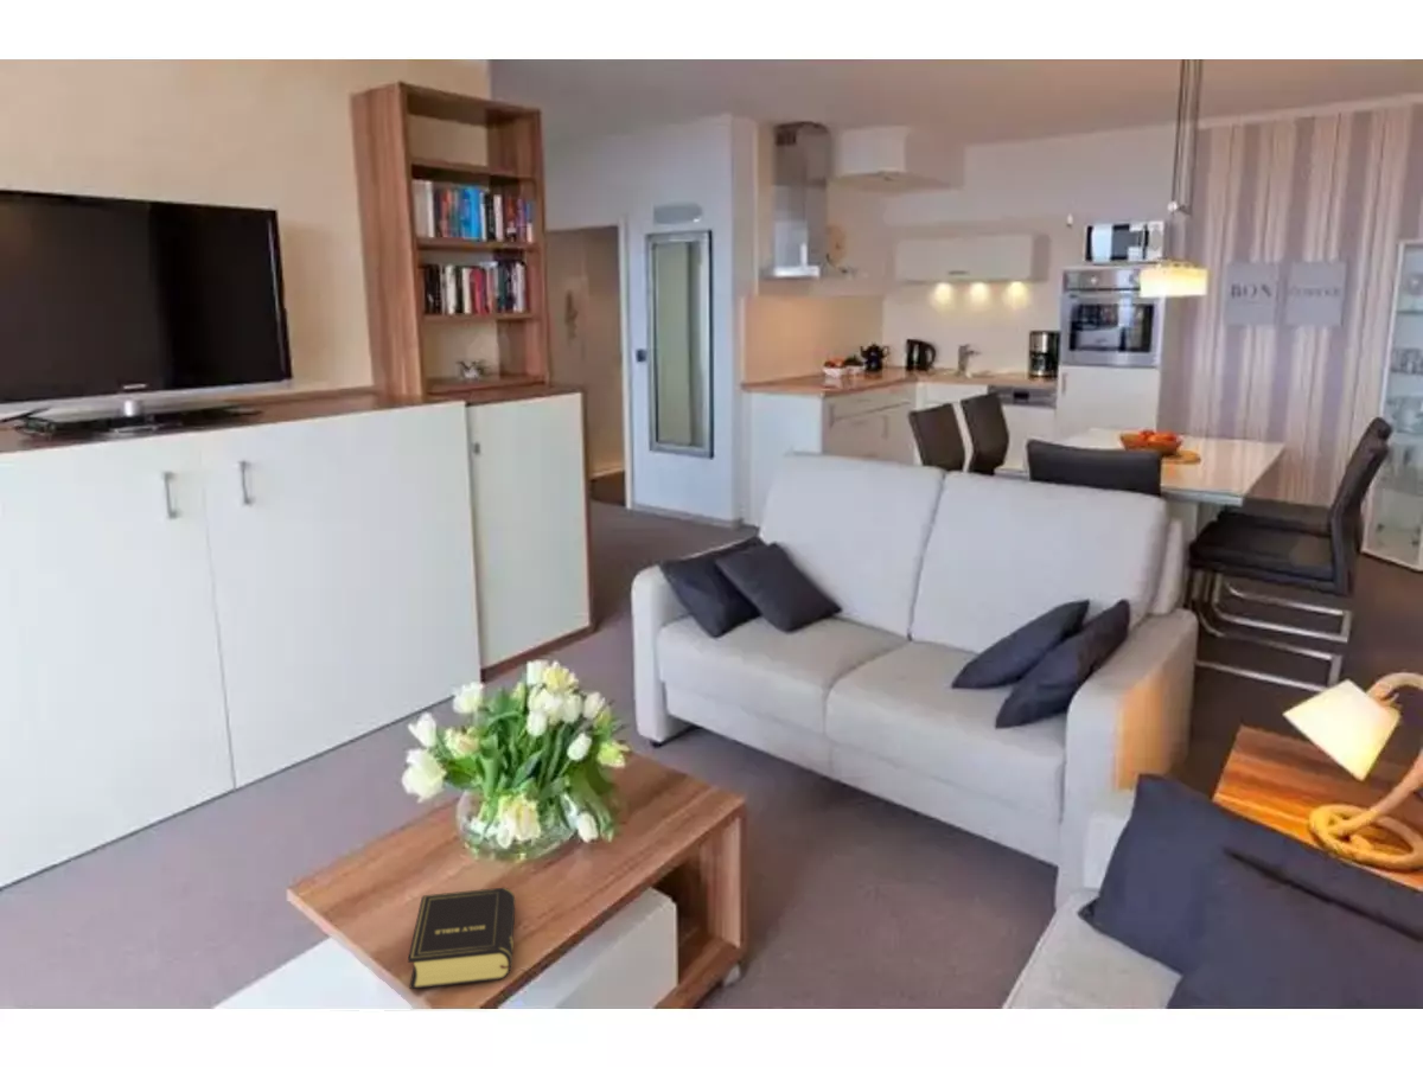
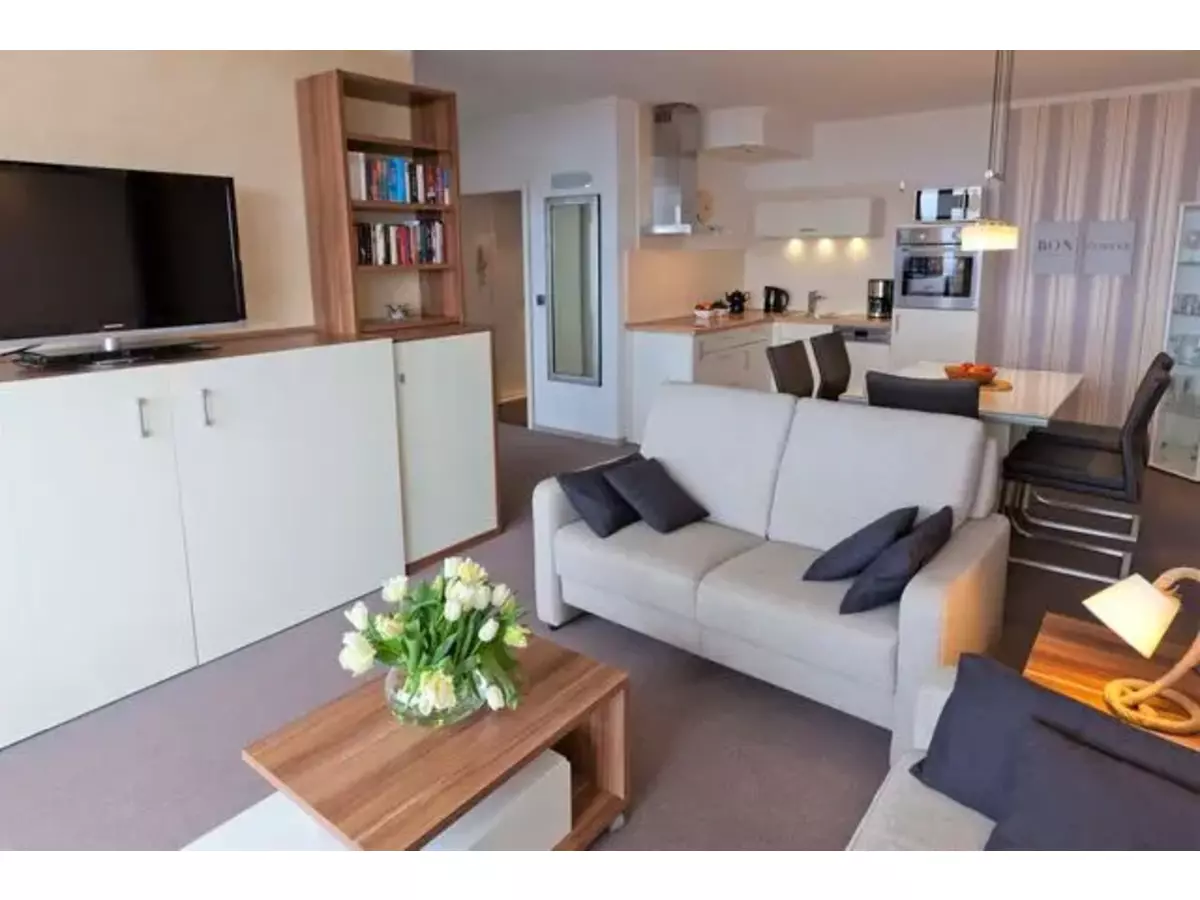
- book [407,887,517,990]
